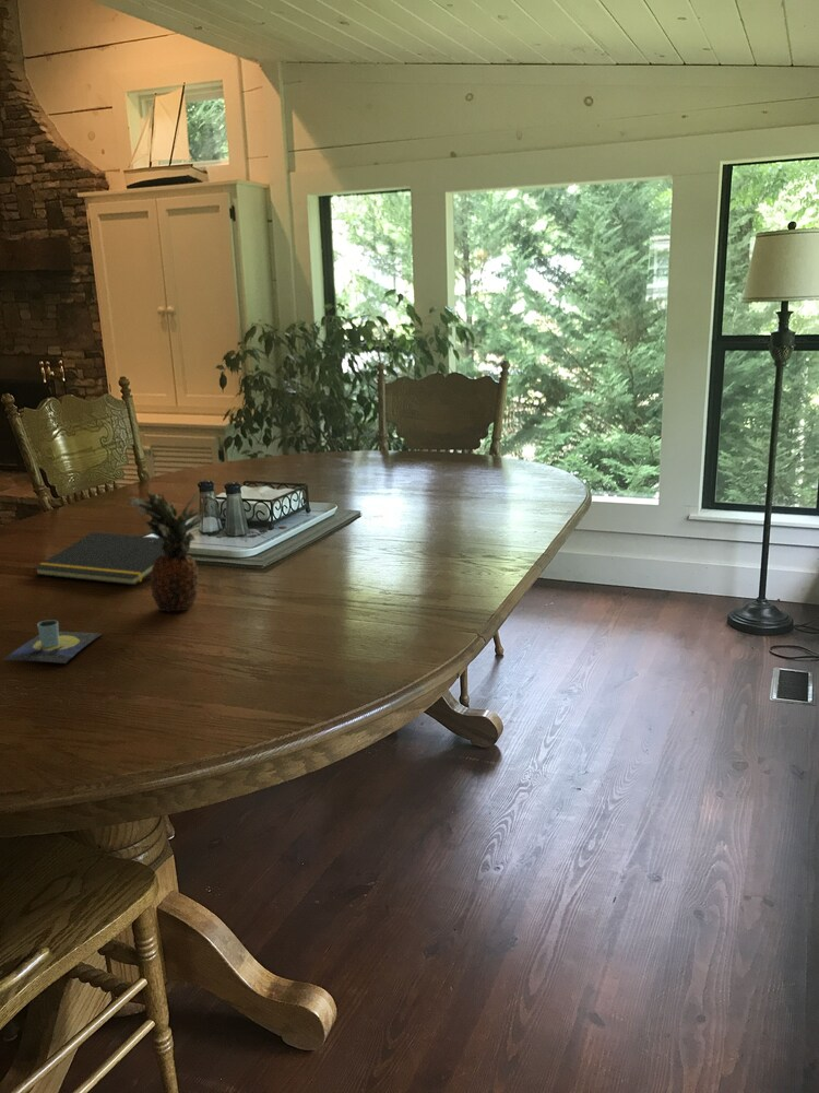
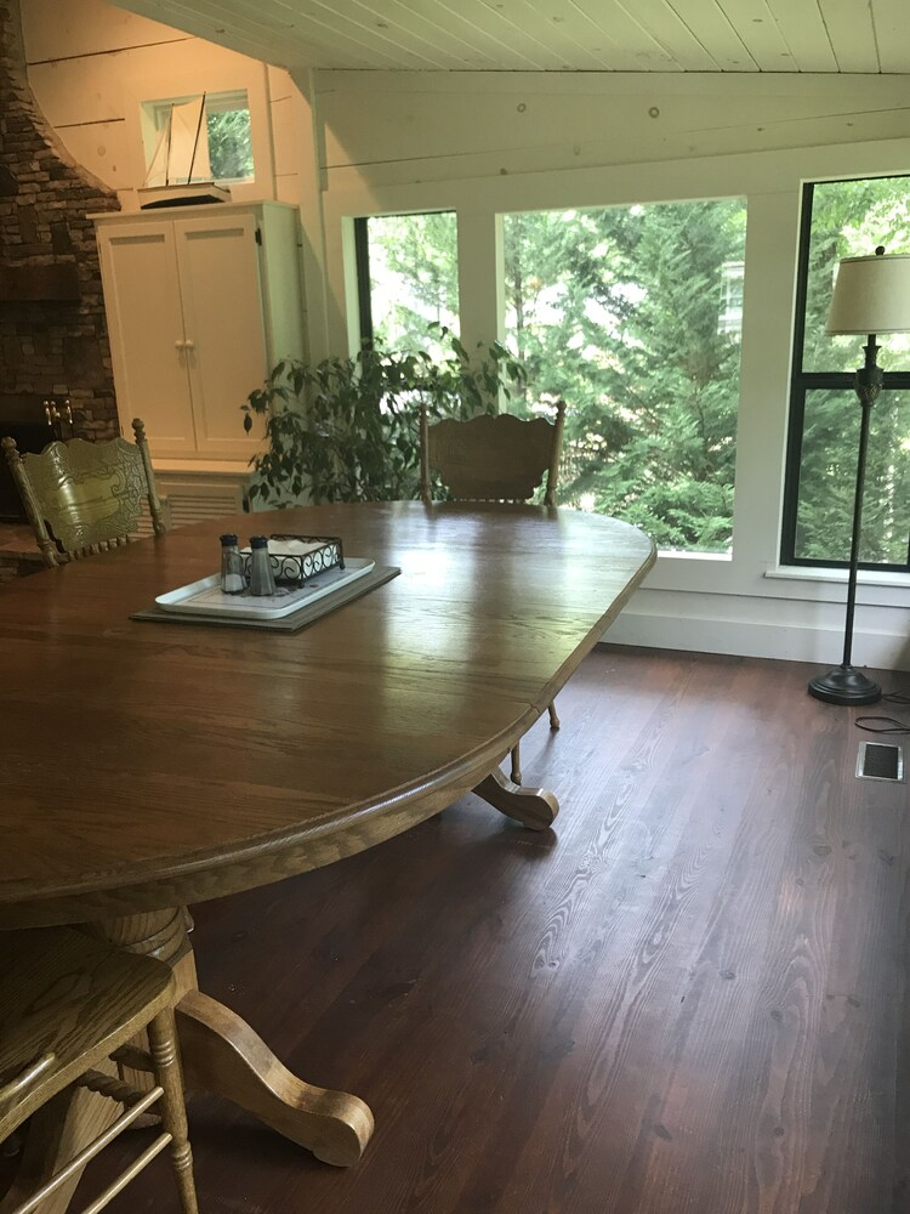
- mug [2,619,104,665]
- fruit [124,490,204,613]
- notepad [34,531,164,586]
